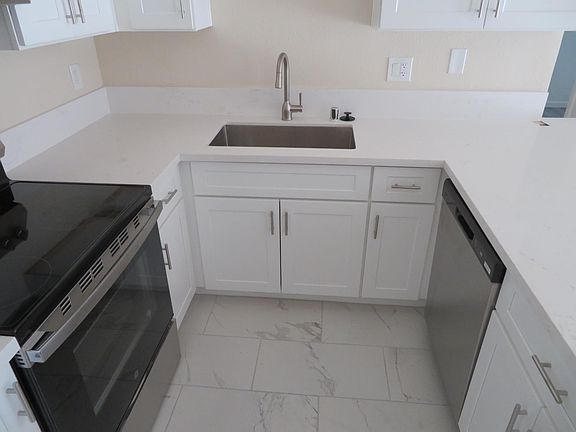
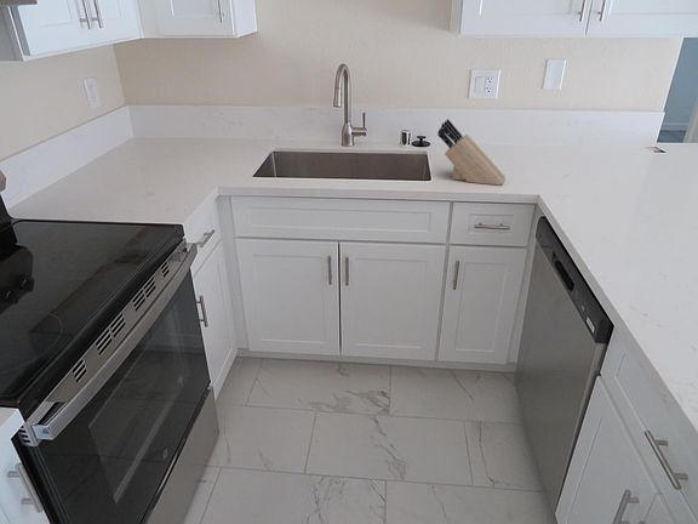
+ knife block [436,118,507,187]
